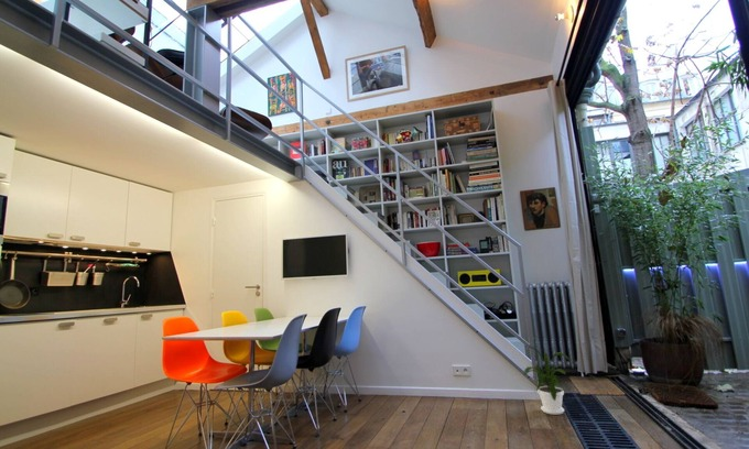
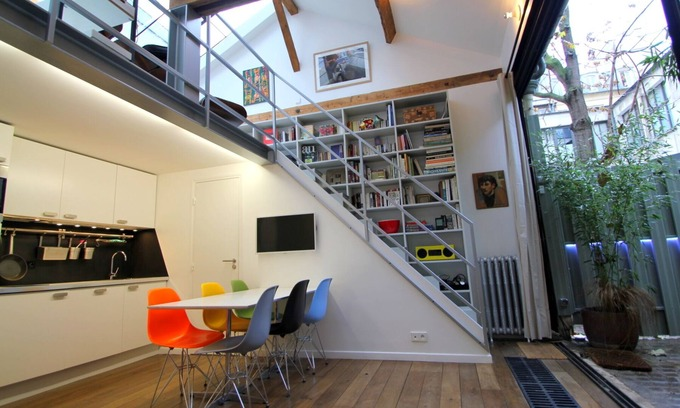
- house plant [522,344,572,416]
